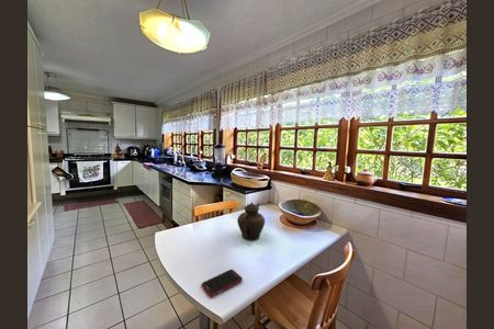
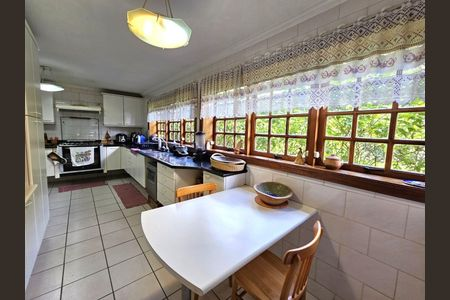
- cell phone [201,269,244,298]
- teapot [236,201,266,241]
